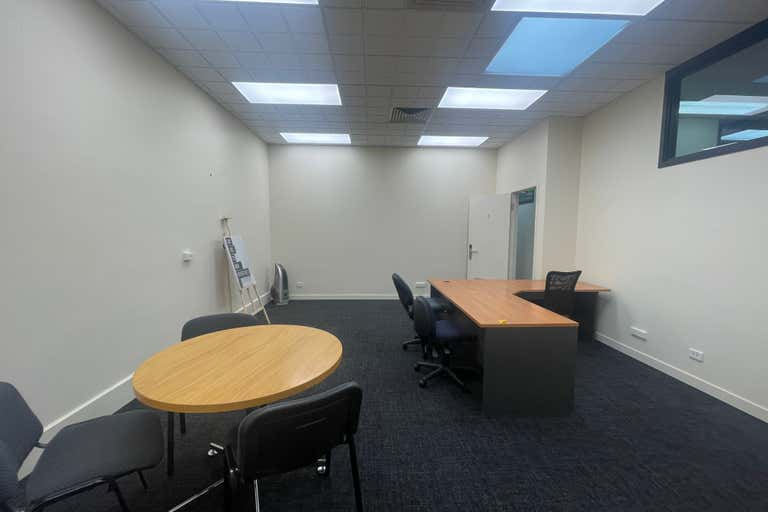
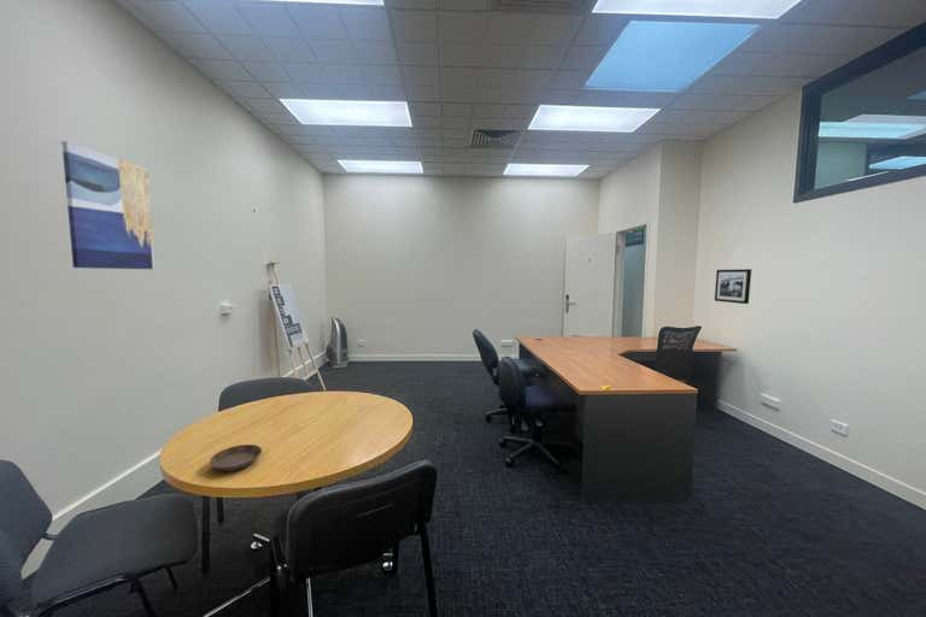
+ wall art [60,140,156,270]
+ saucer [209,443,263,472]
+ picture frame [714,268,752,305]
